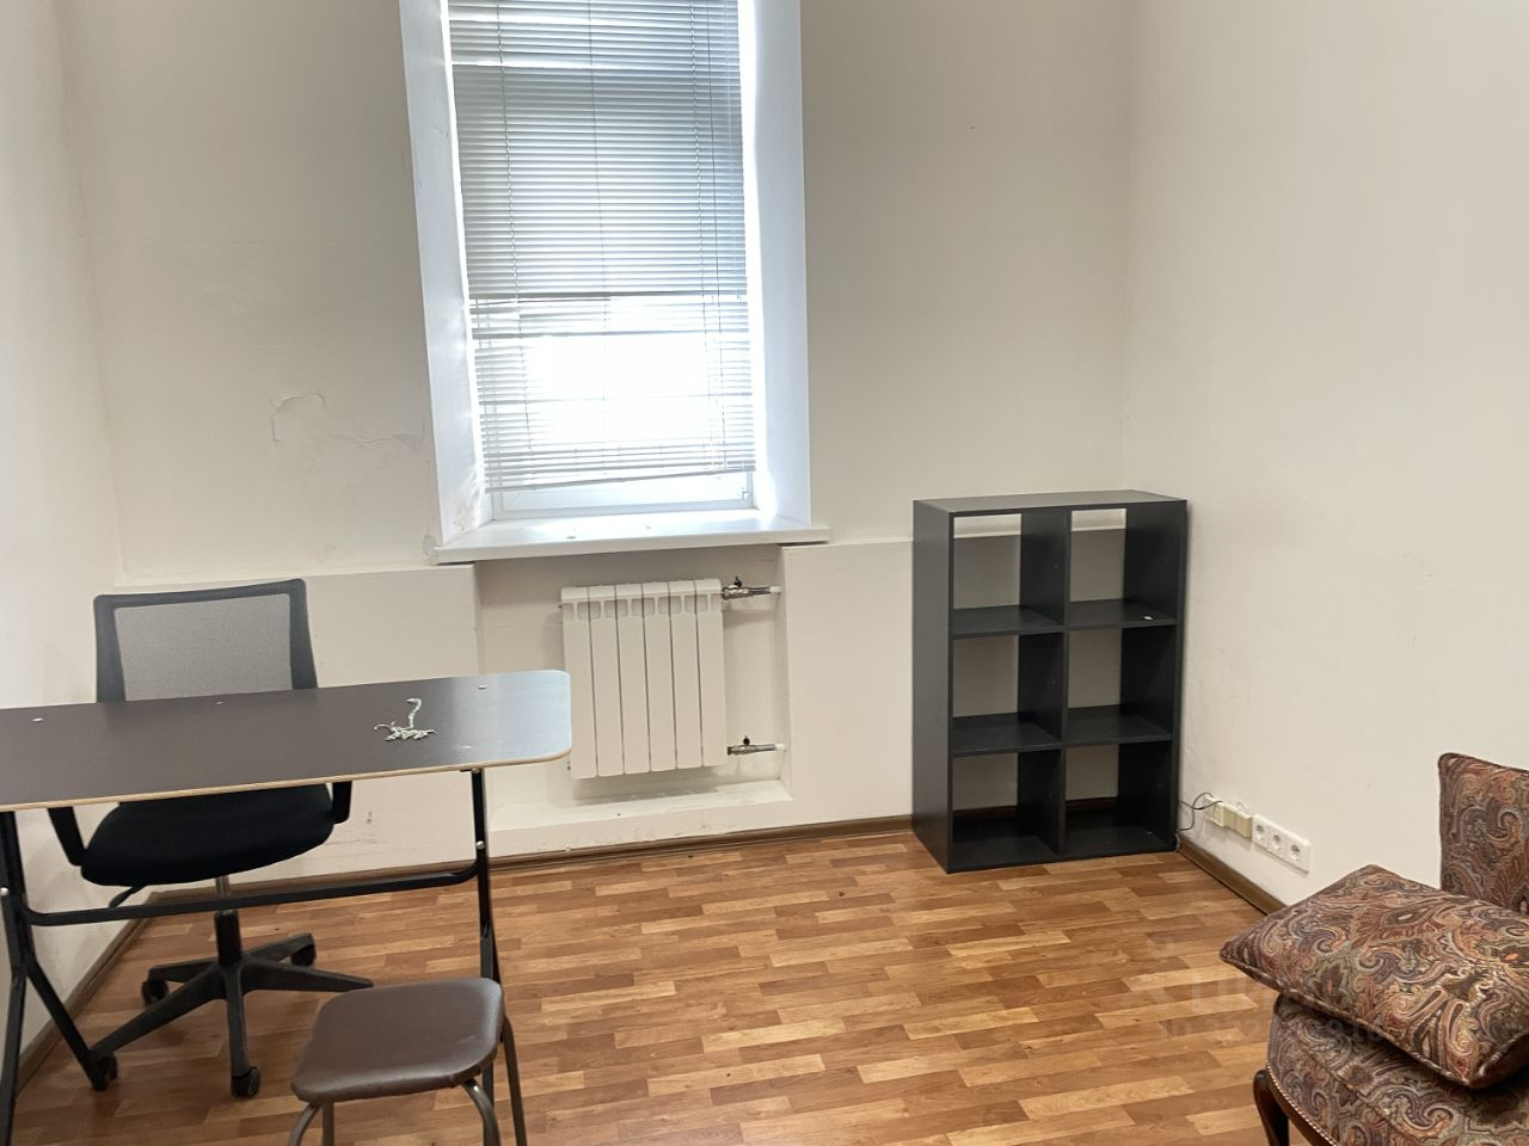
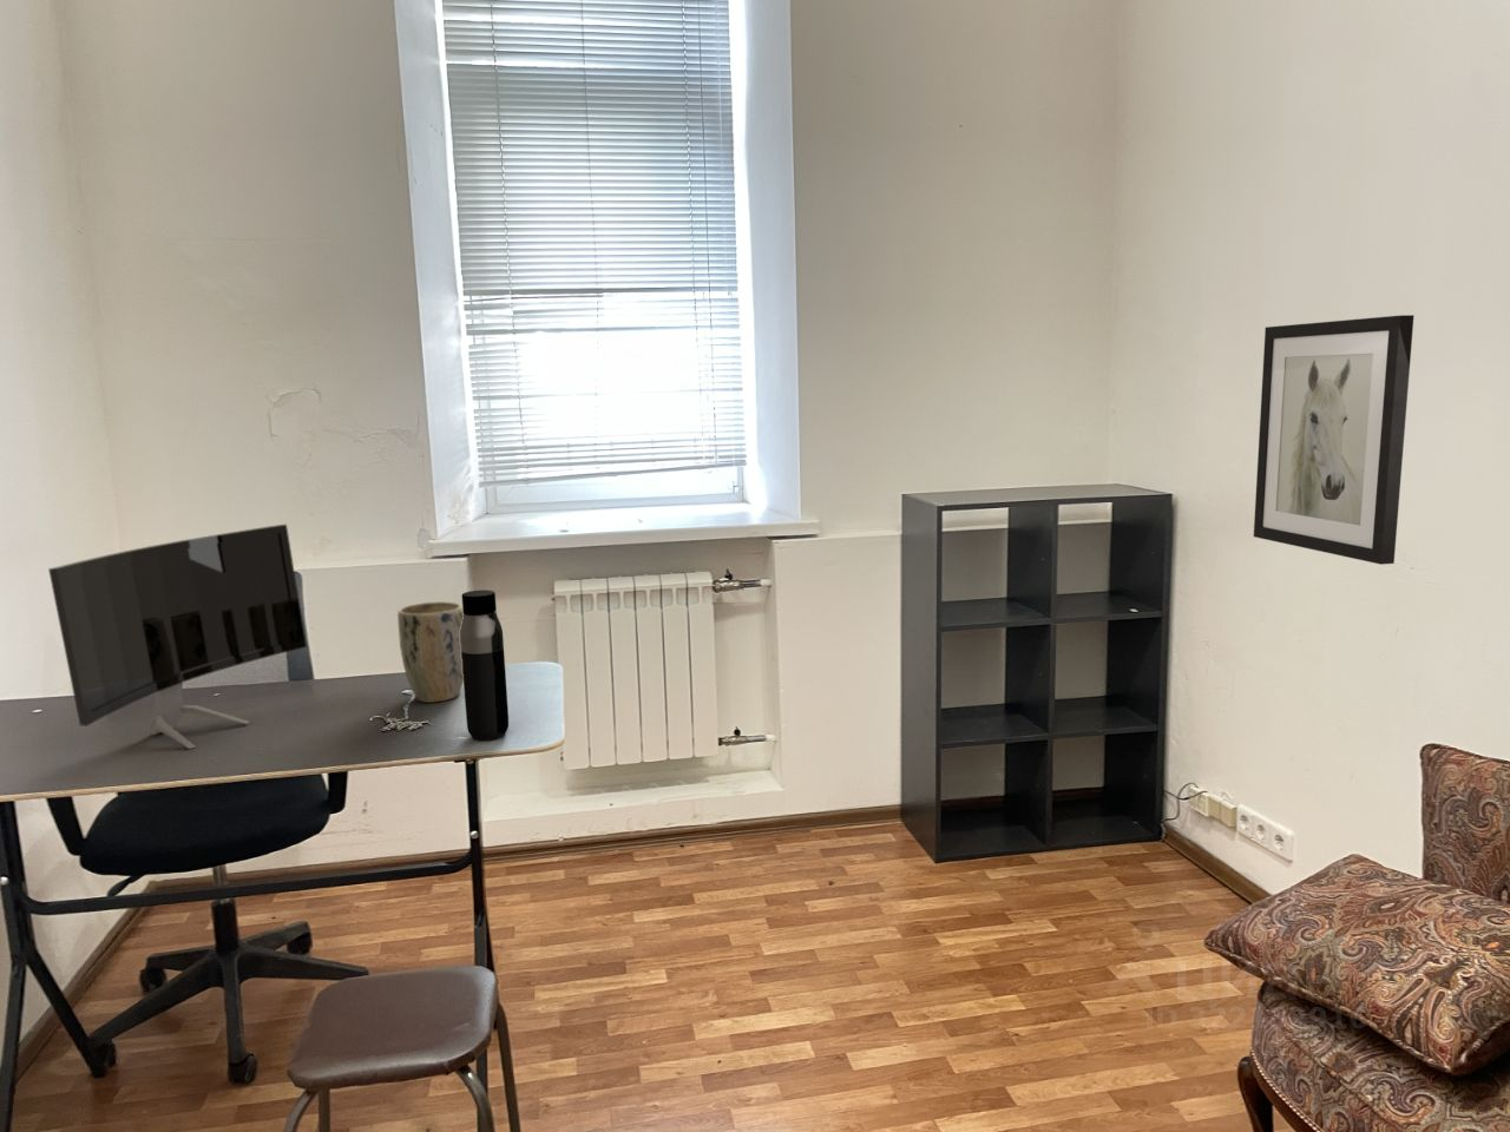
+ water bottle [460,589,510,742]
+ plant pot [396,600,464,704]
+ monitor [48,523,308,750]
+ wall art [1253,314,1415,566]
